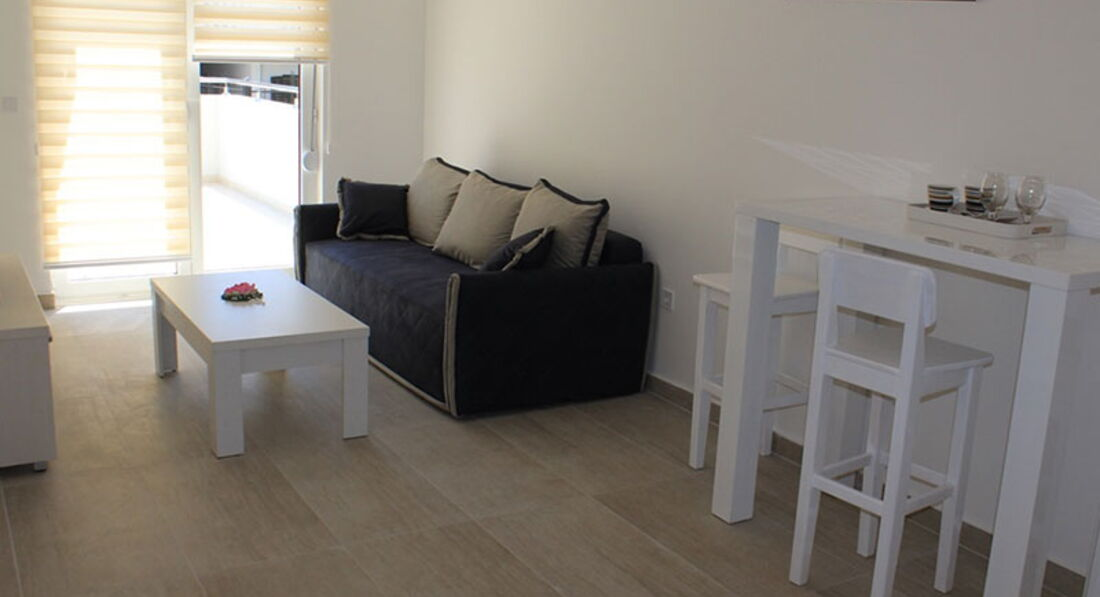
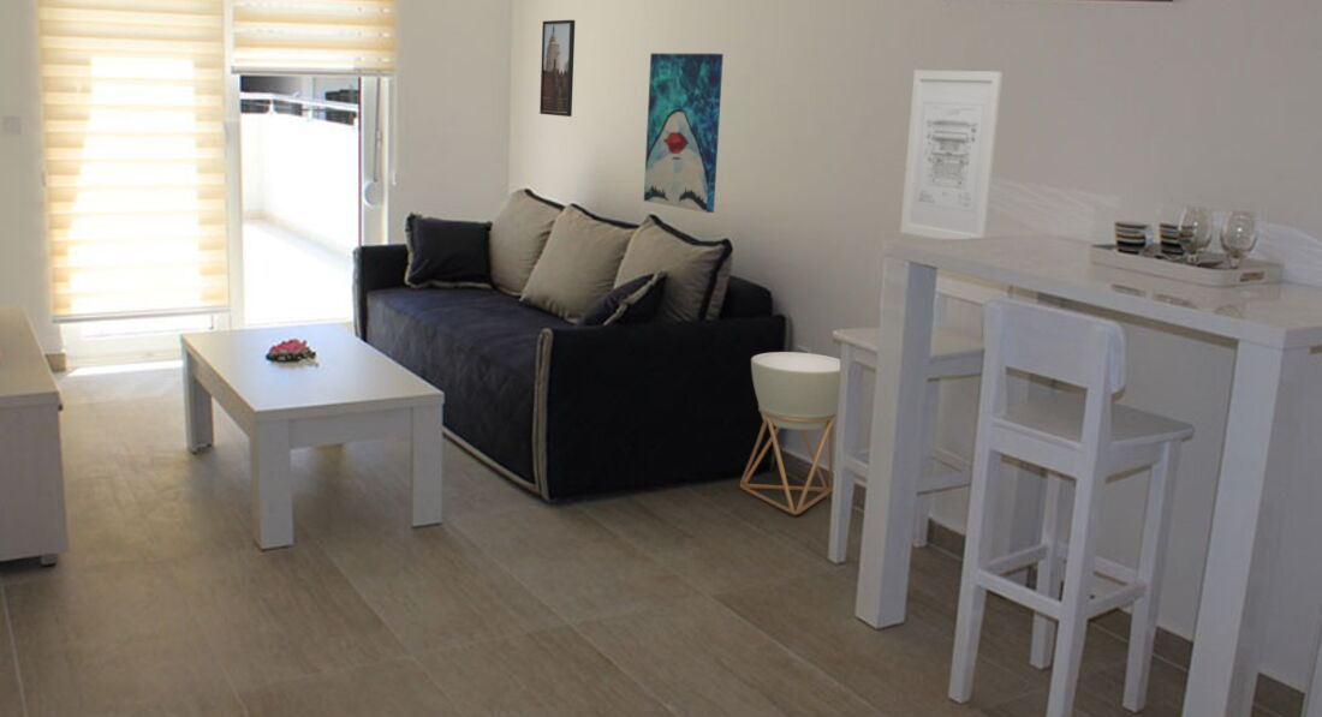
+ wall art [643,52,725,214]
+ planter [739,351,841,515]
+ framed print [538,19,576,118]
+ wall art [899,68,1004,240]
